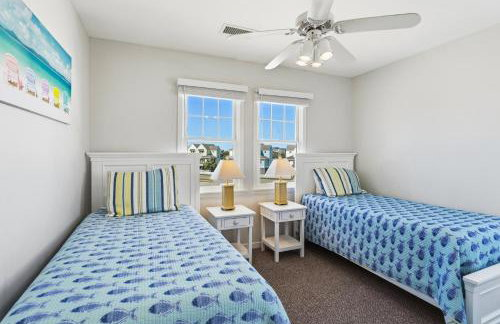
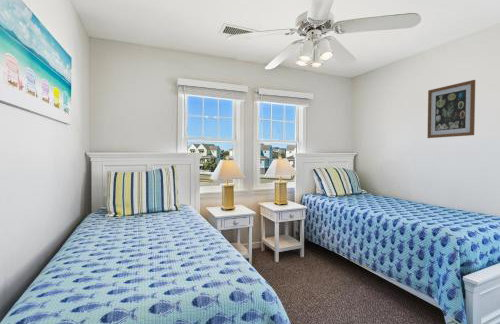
+ wall art [426,79,476,139]
